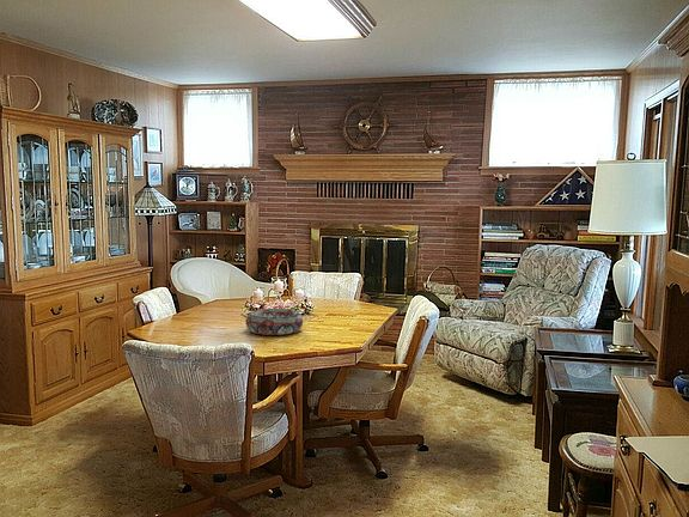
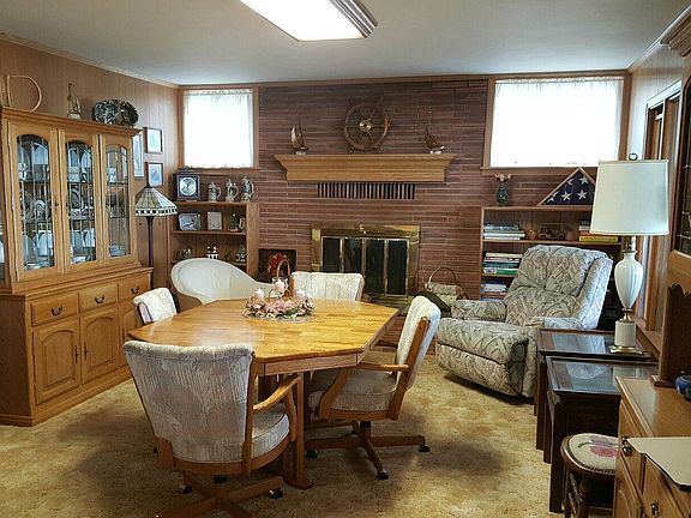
- decorative bowl [244,308,304,336]
